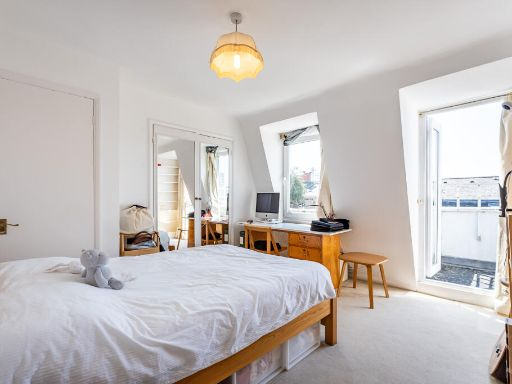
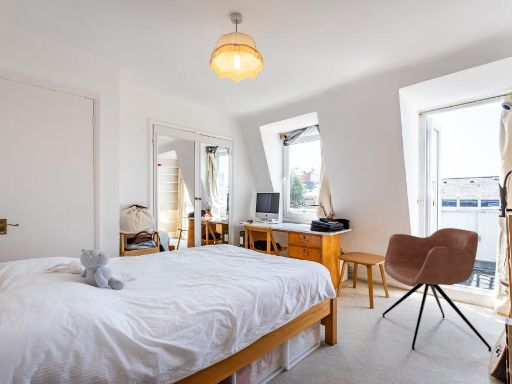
+ armchair [382,227,493,353]
